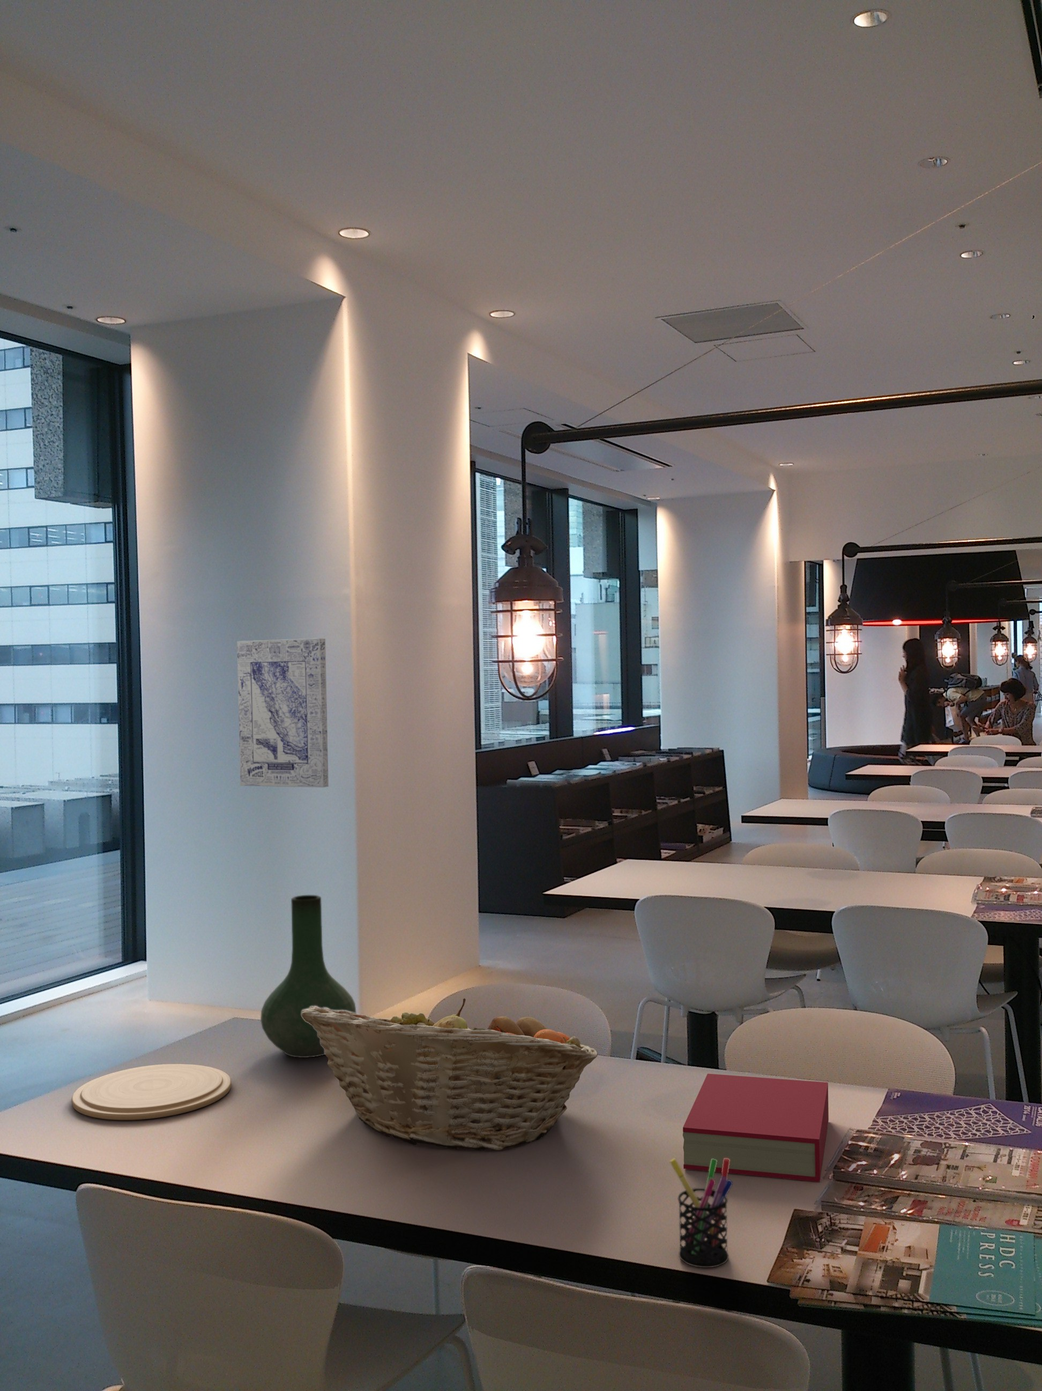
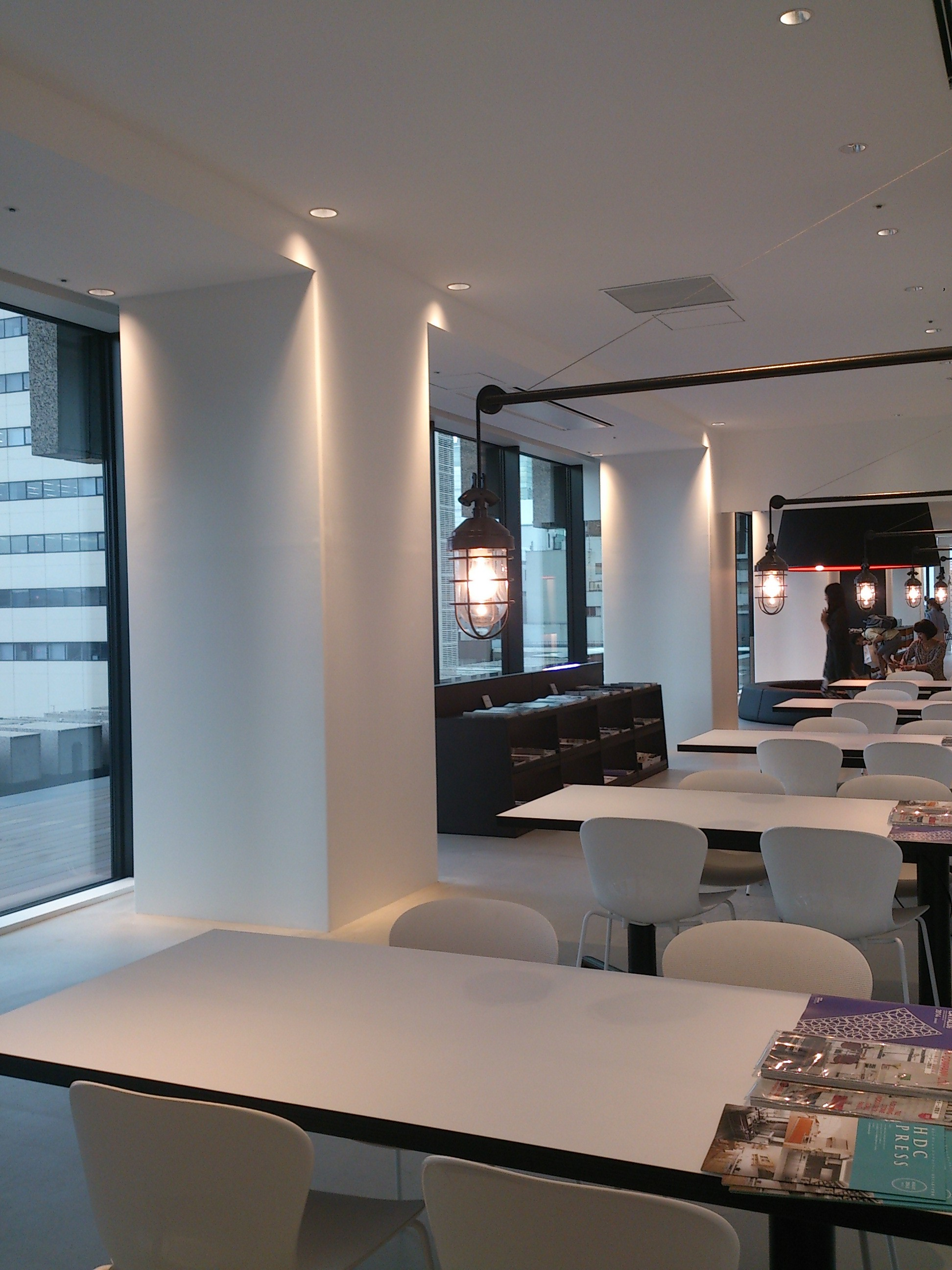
- pen holder [670,1158,733,1268]
- plate [71,1064,232,1120]
- book [682,1073,830,1182]
- vase [260,895,357,1058]
- fruit basket [302,998,599,1151]
- wall art [236,637,329,788]
